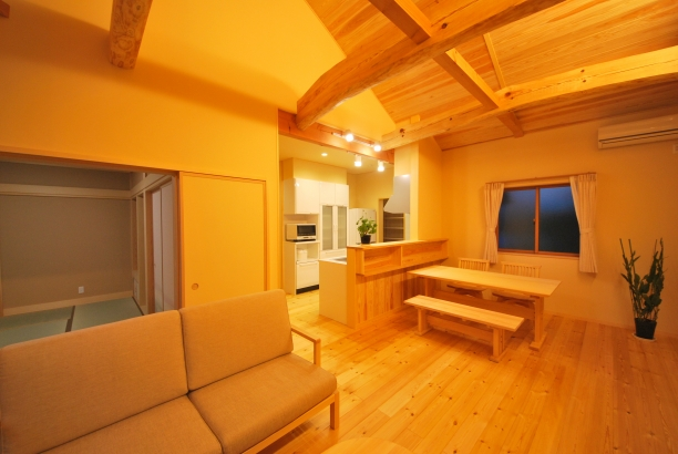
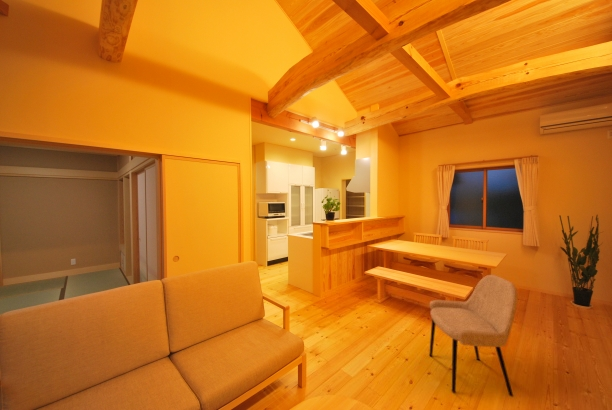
+ chair [428,274,518,397]
